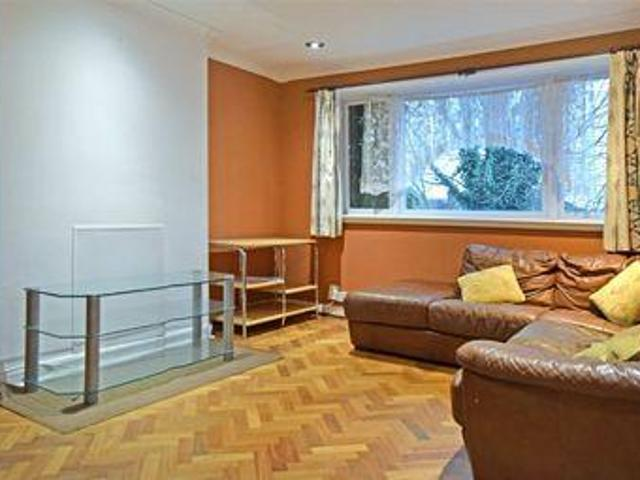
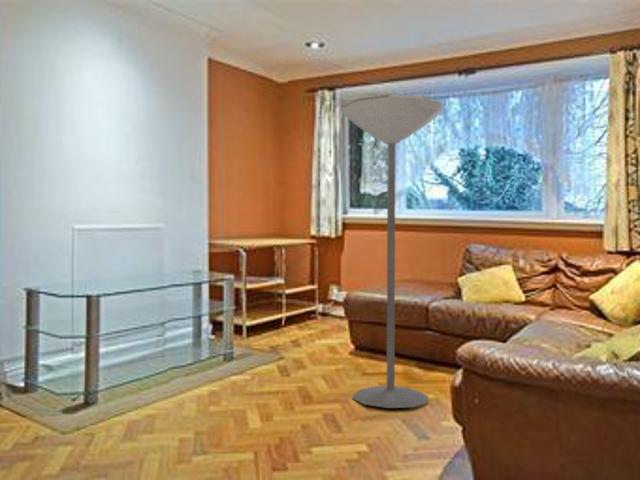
+ floor lamp [340,94,443,409]
